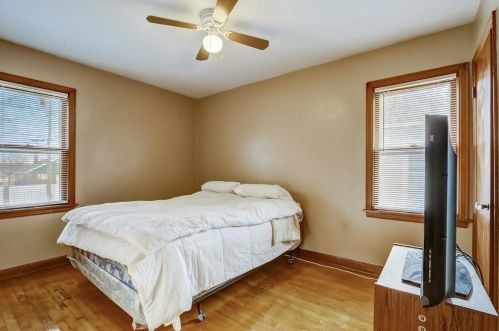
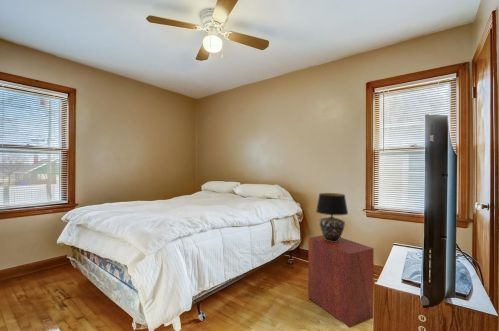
+ table lamp [315,192,349,242]
+ nightstand [307,234,375,329]
